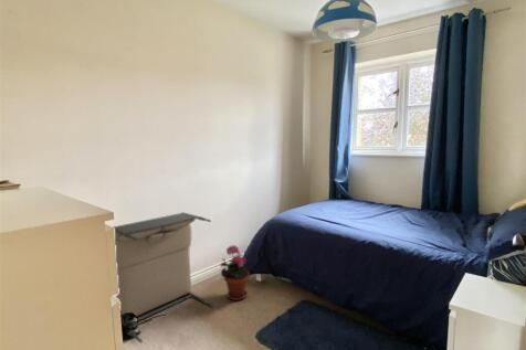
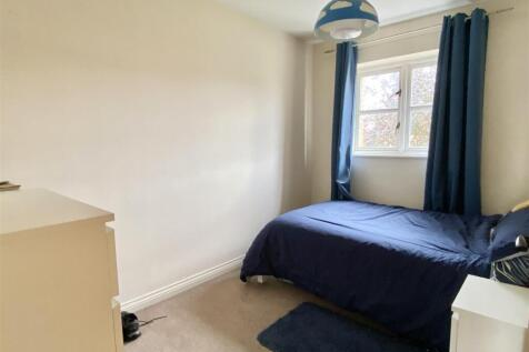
- potted plant [219,244,251,301]
- laundry hamper [113,211,214,344]
